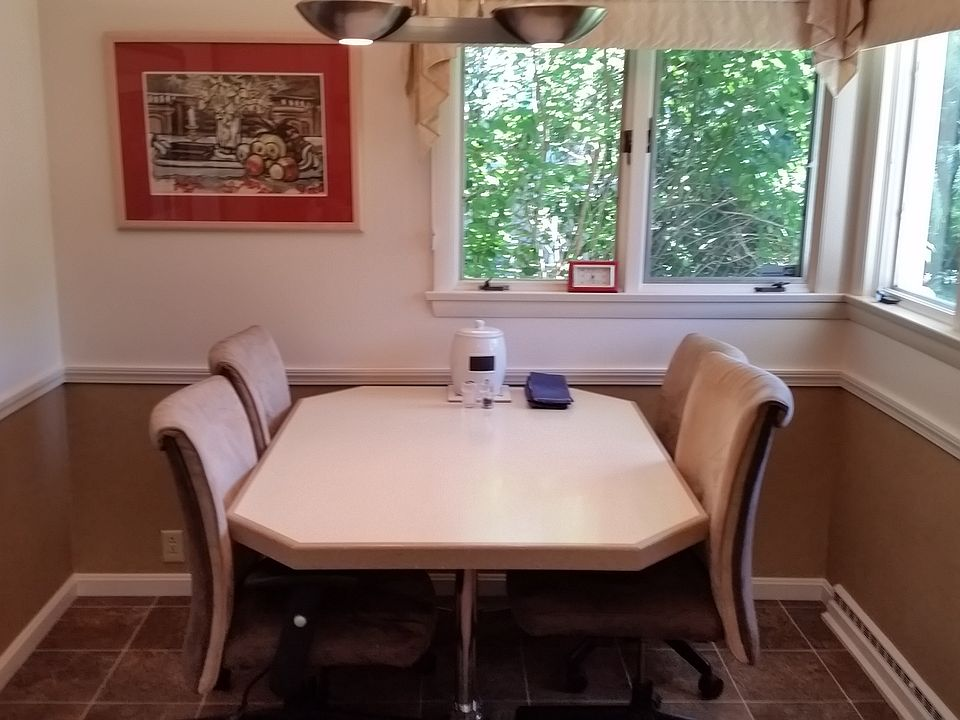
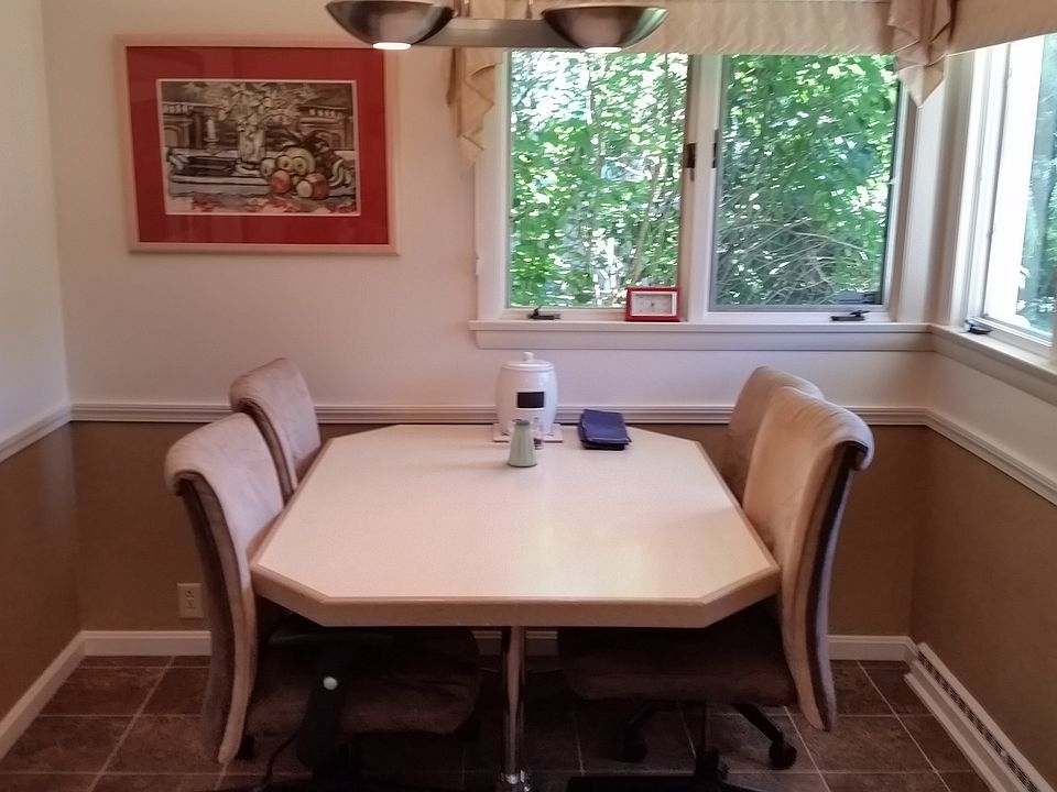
+ saltshaker [506,419,538,468]
